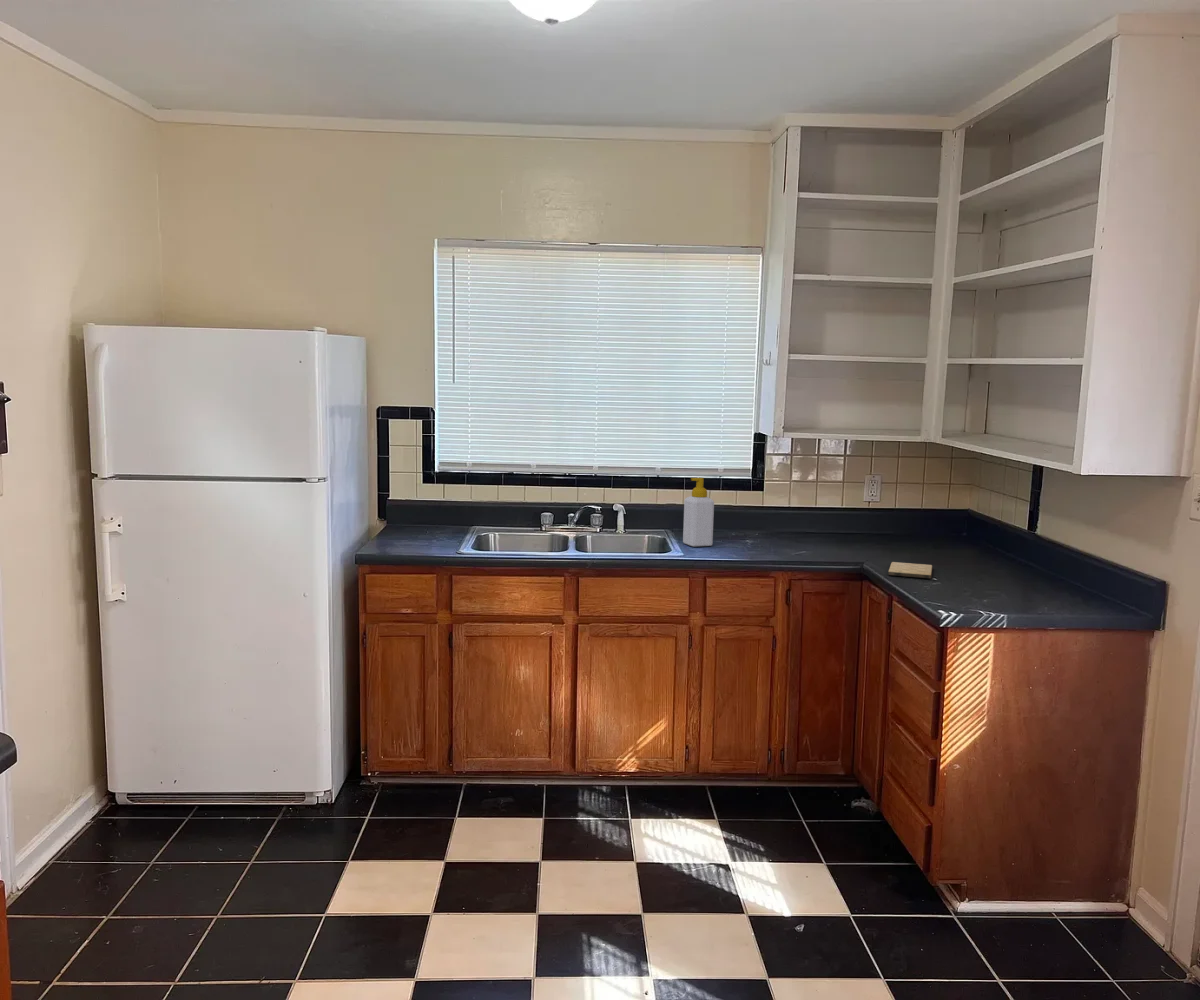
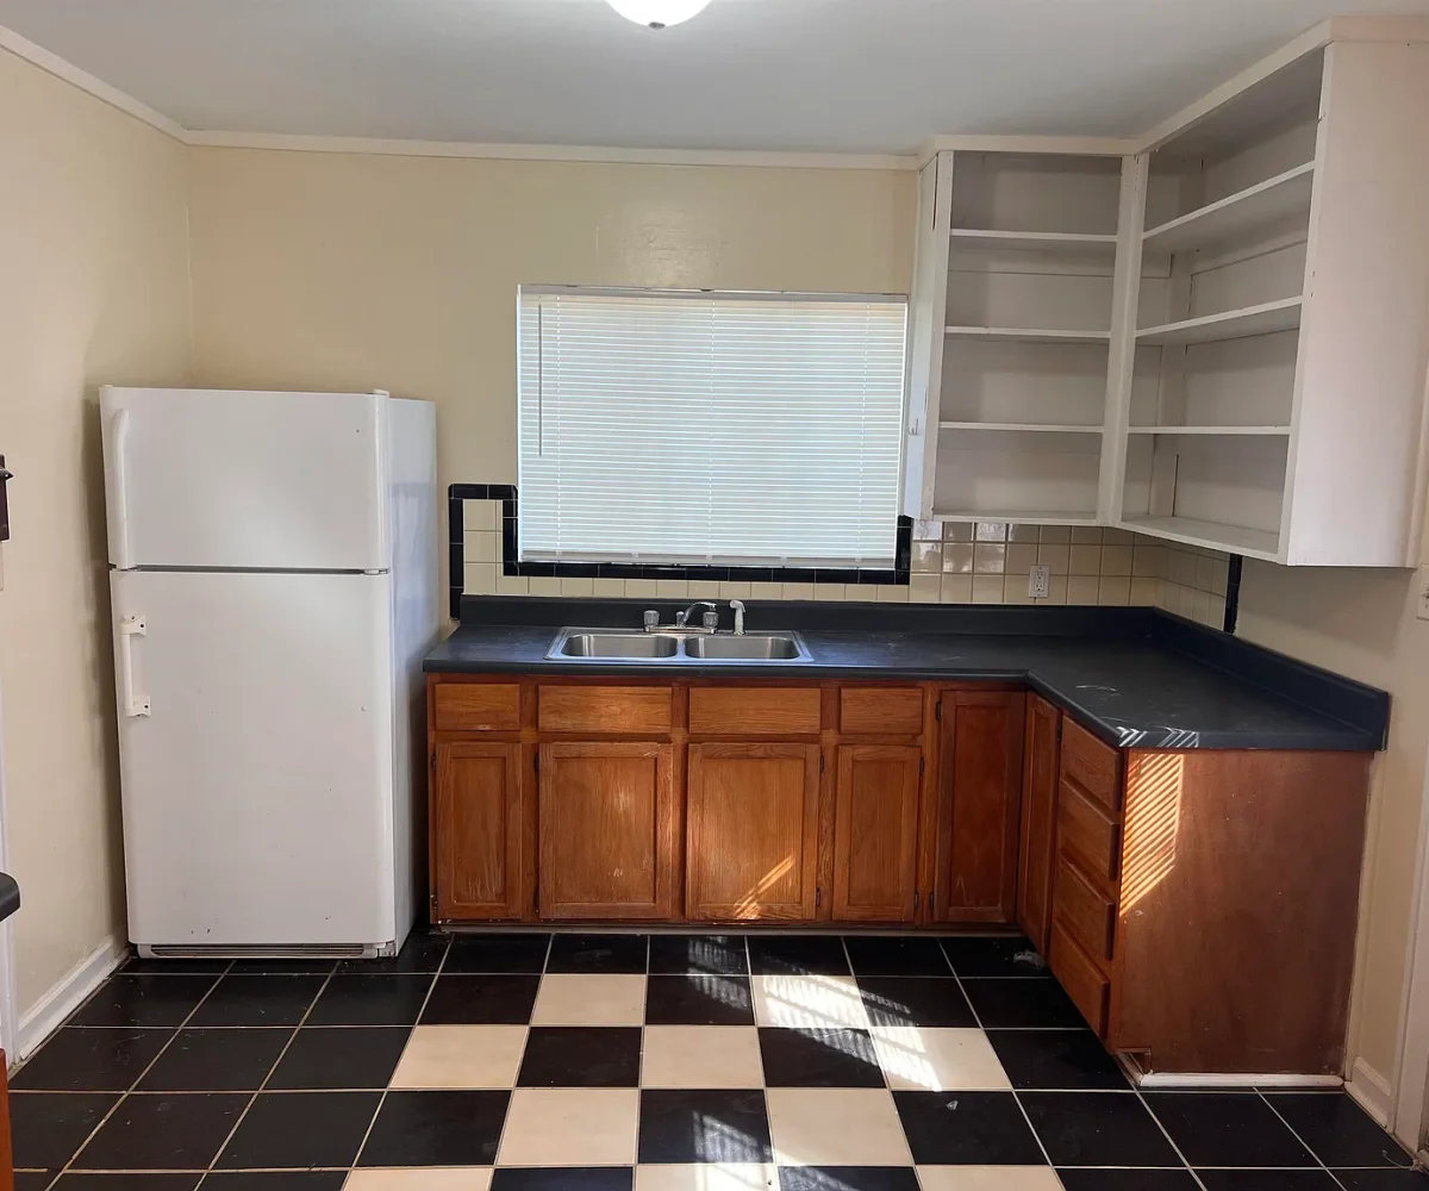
- cutting board [887,561,934,579]
- soap bottle [682,477,715,547]
